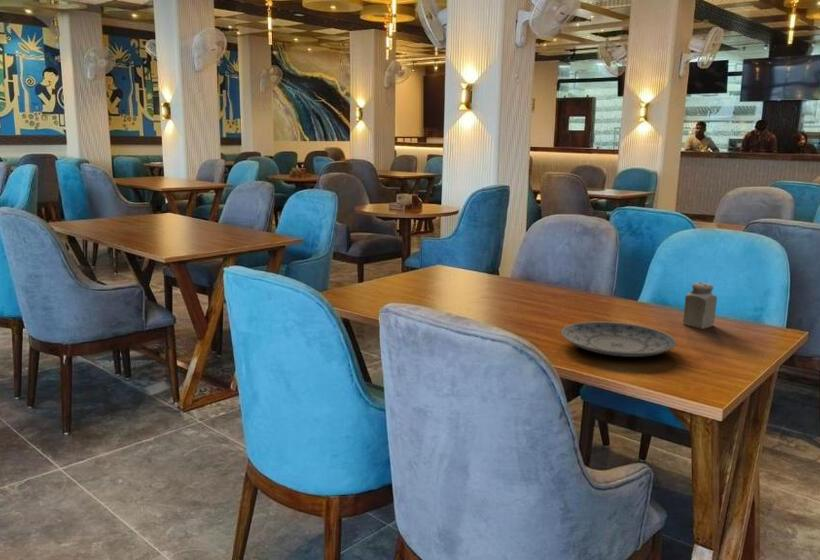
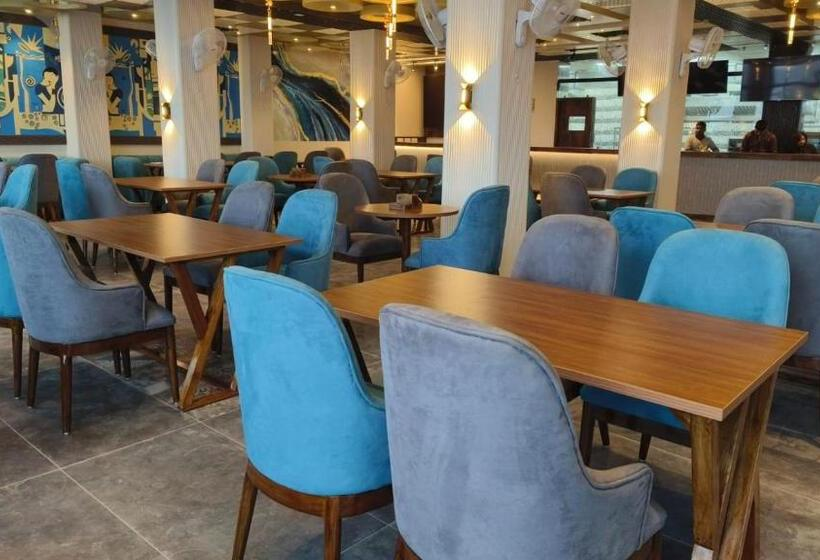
- plate [560,321,677,358]
- salt shaker [682,282,718,330]
